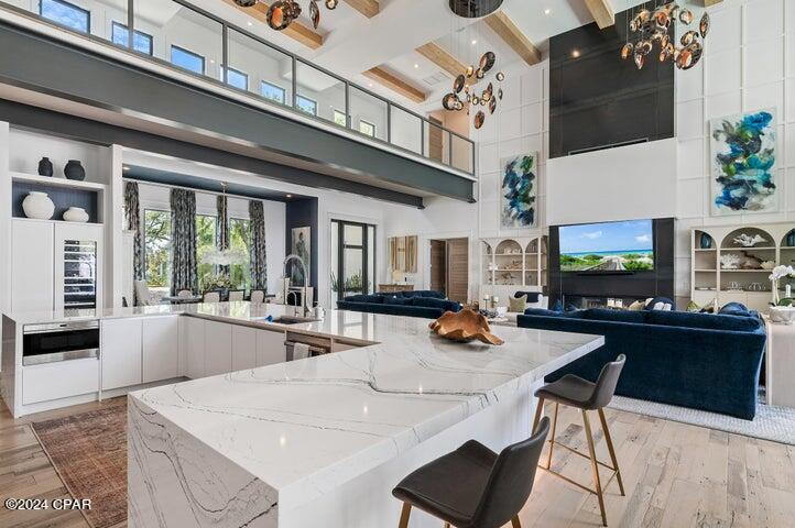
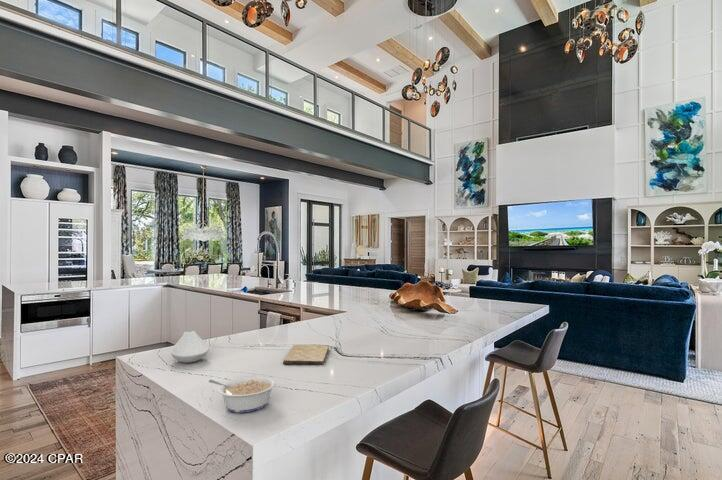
+ cutting board [282,344,330,366]
+ spoon rest [170,330,210,364]
+ legume [208,374,278,414]
